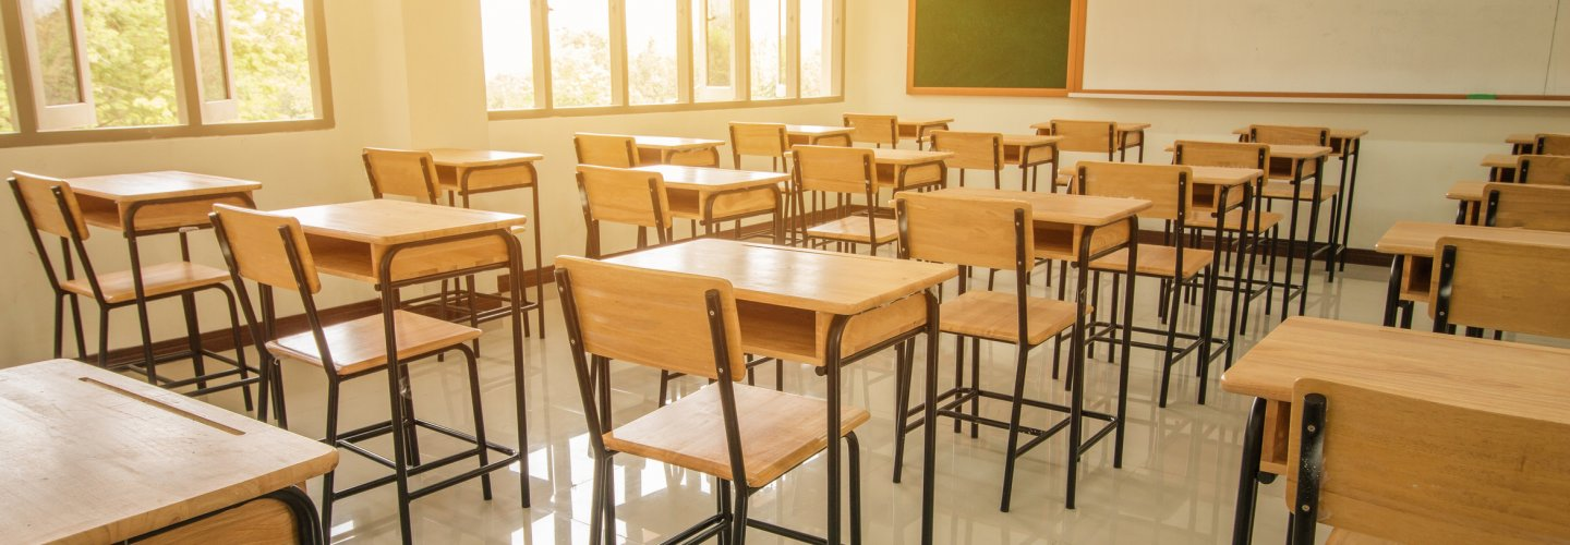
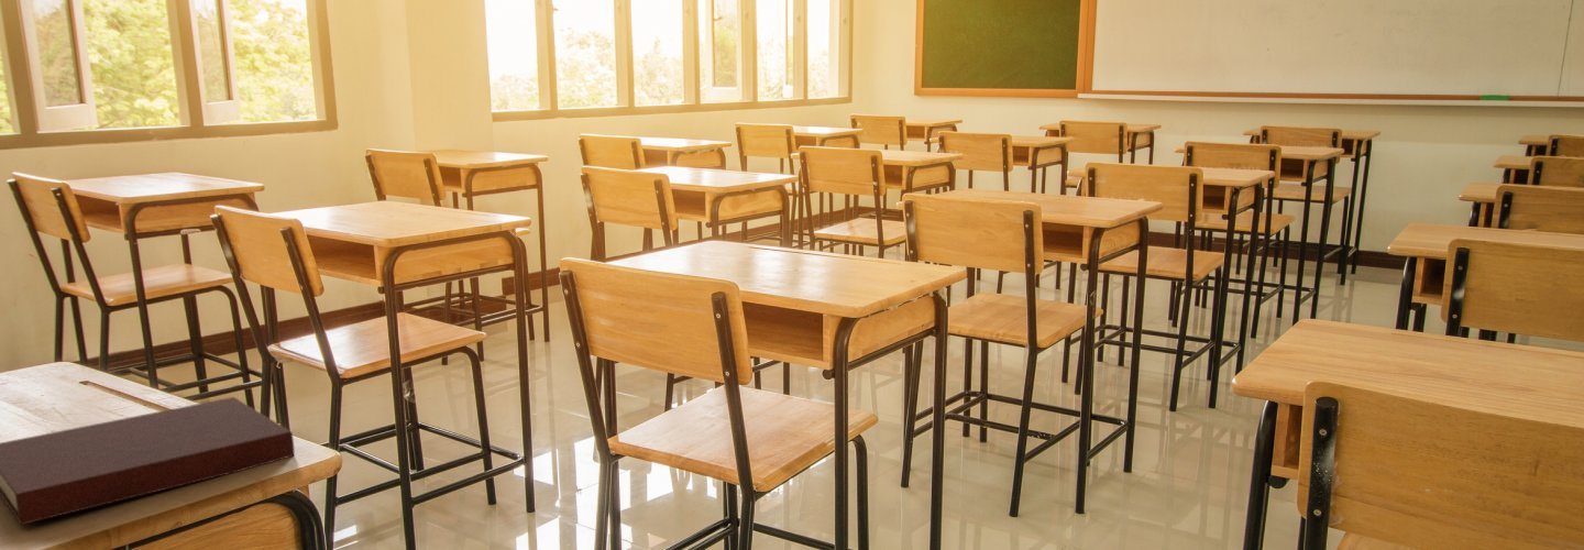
+ notebook [0,396,296,526]
